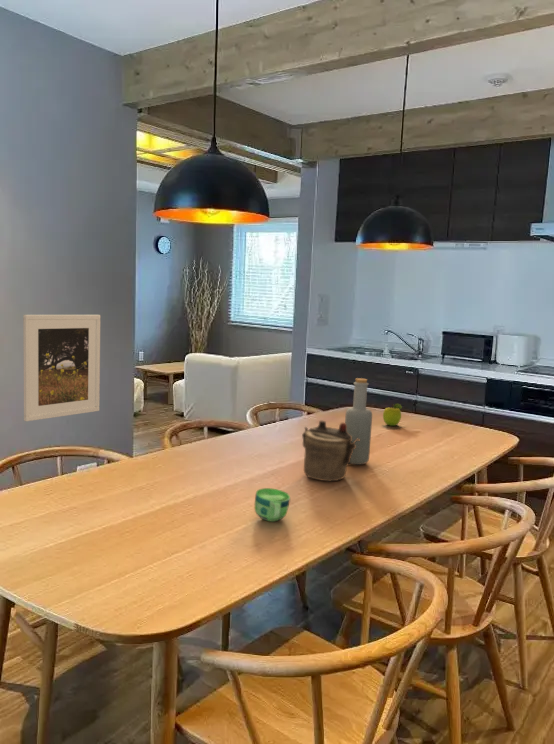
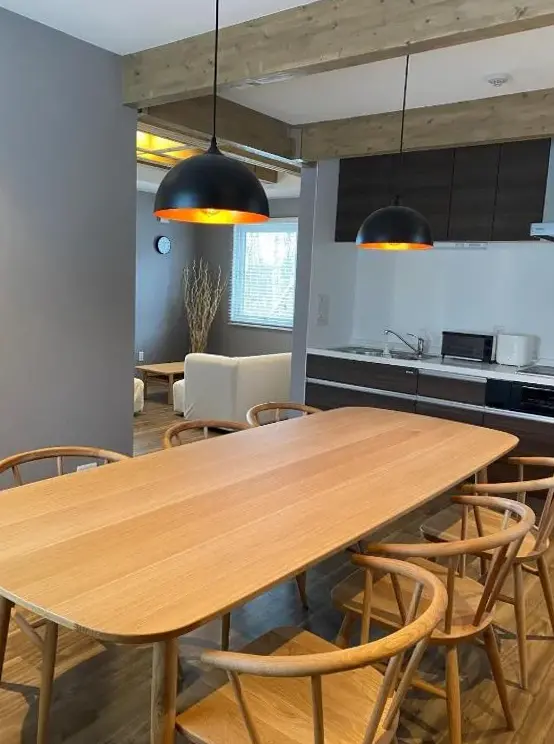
- fruit [382,403,403,427]
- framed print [22,314,101,422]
- bottle [344,377,373,466]
- teapot [301,420,360,482]
- cup [254,487,291,523]
